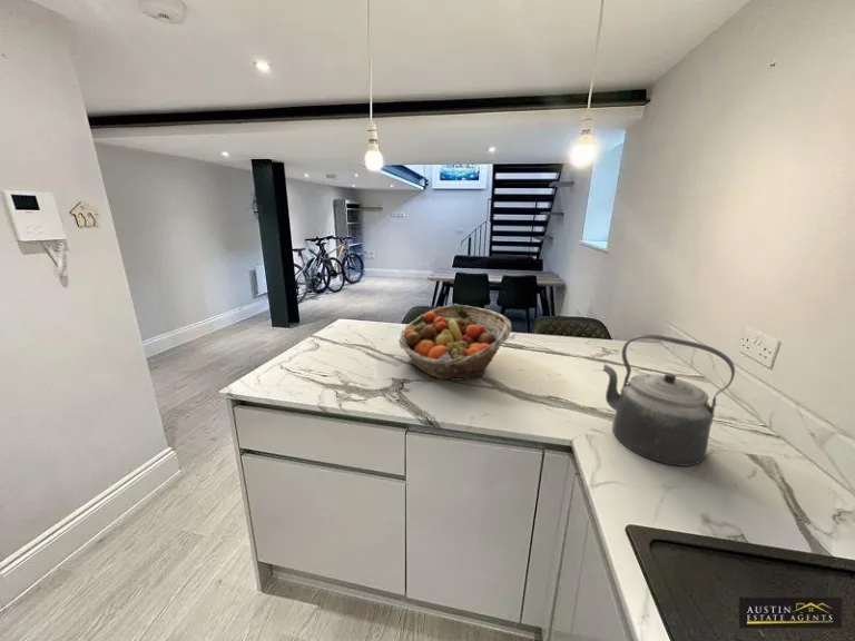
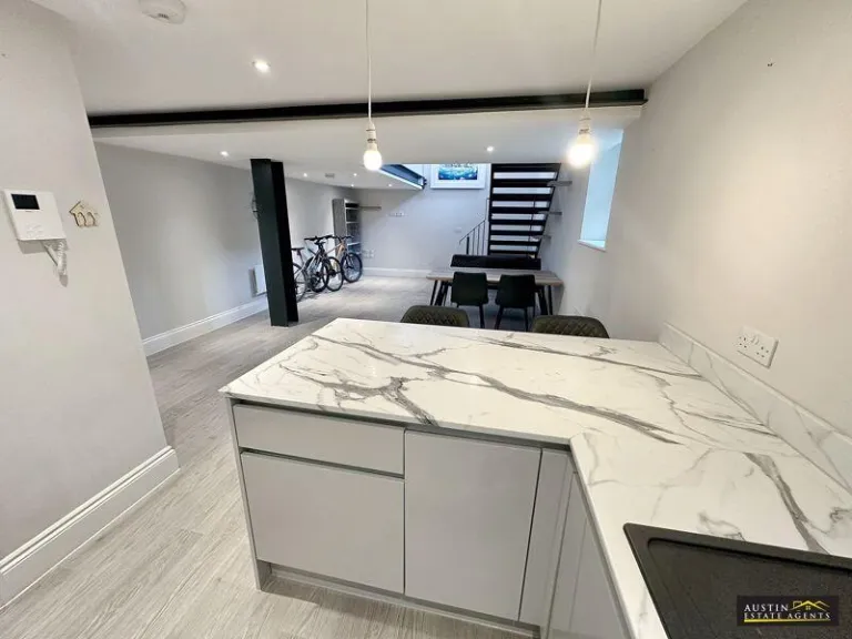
- kettle [601,334,736,467]
- fruit basket [397,304,512,382]
